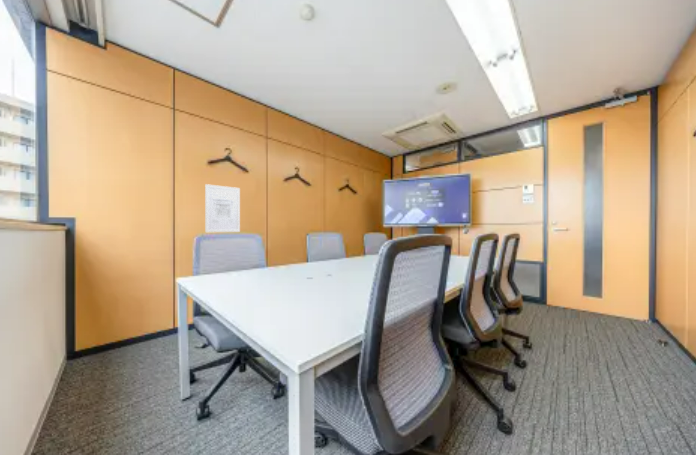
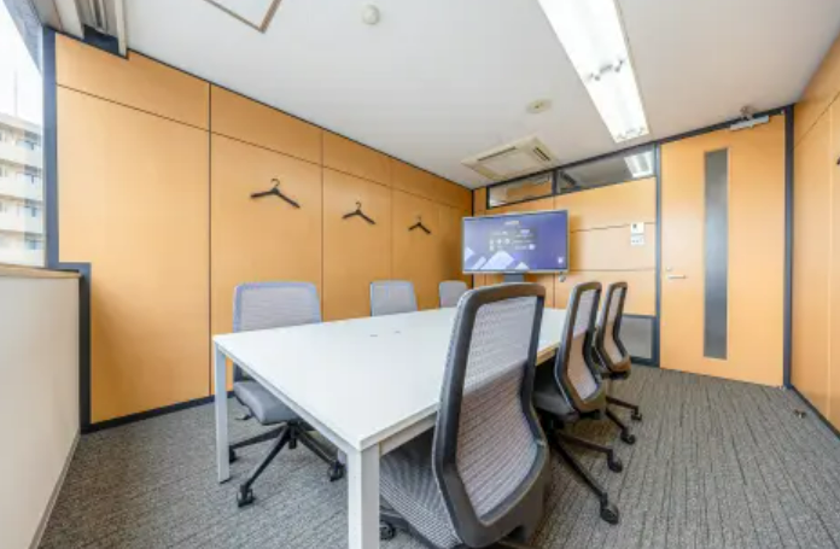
- wall art [204,183,241,233]
